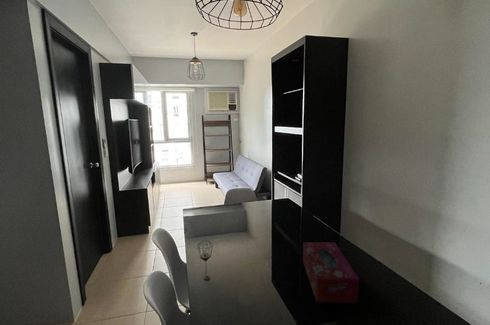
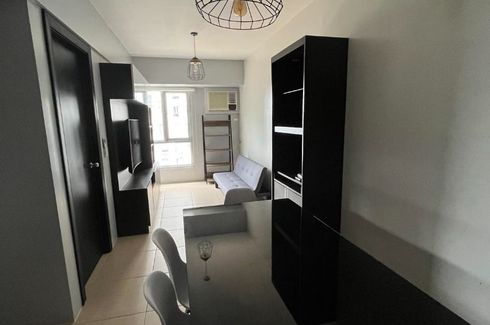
- tissue box [302,241,360,304]
